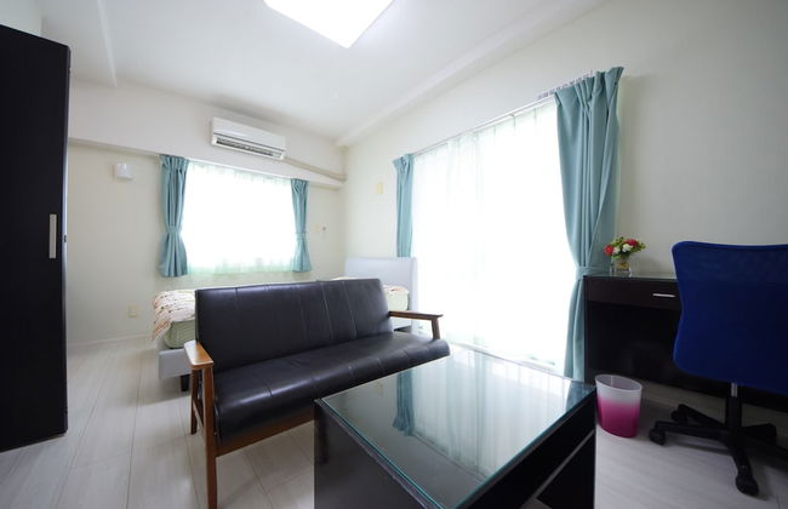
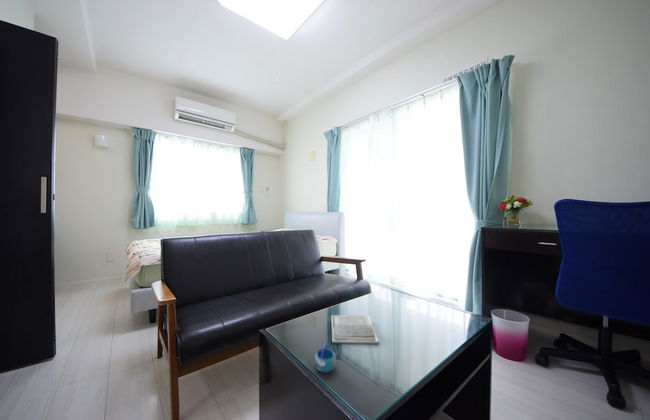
+ book [331,314,380,345]
+ mug [314,340,337,374]
